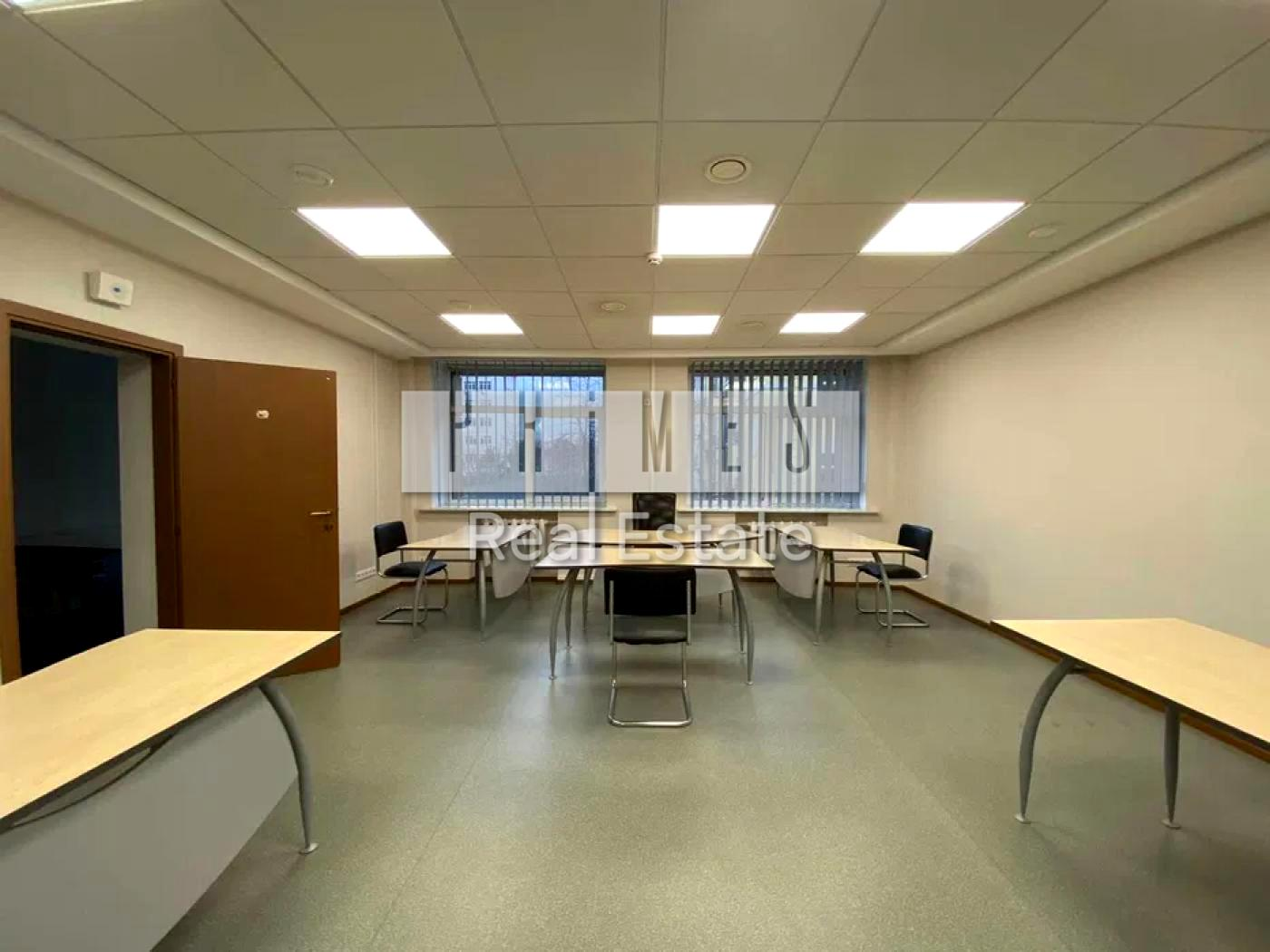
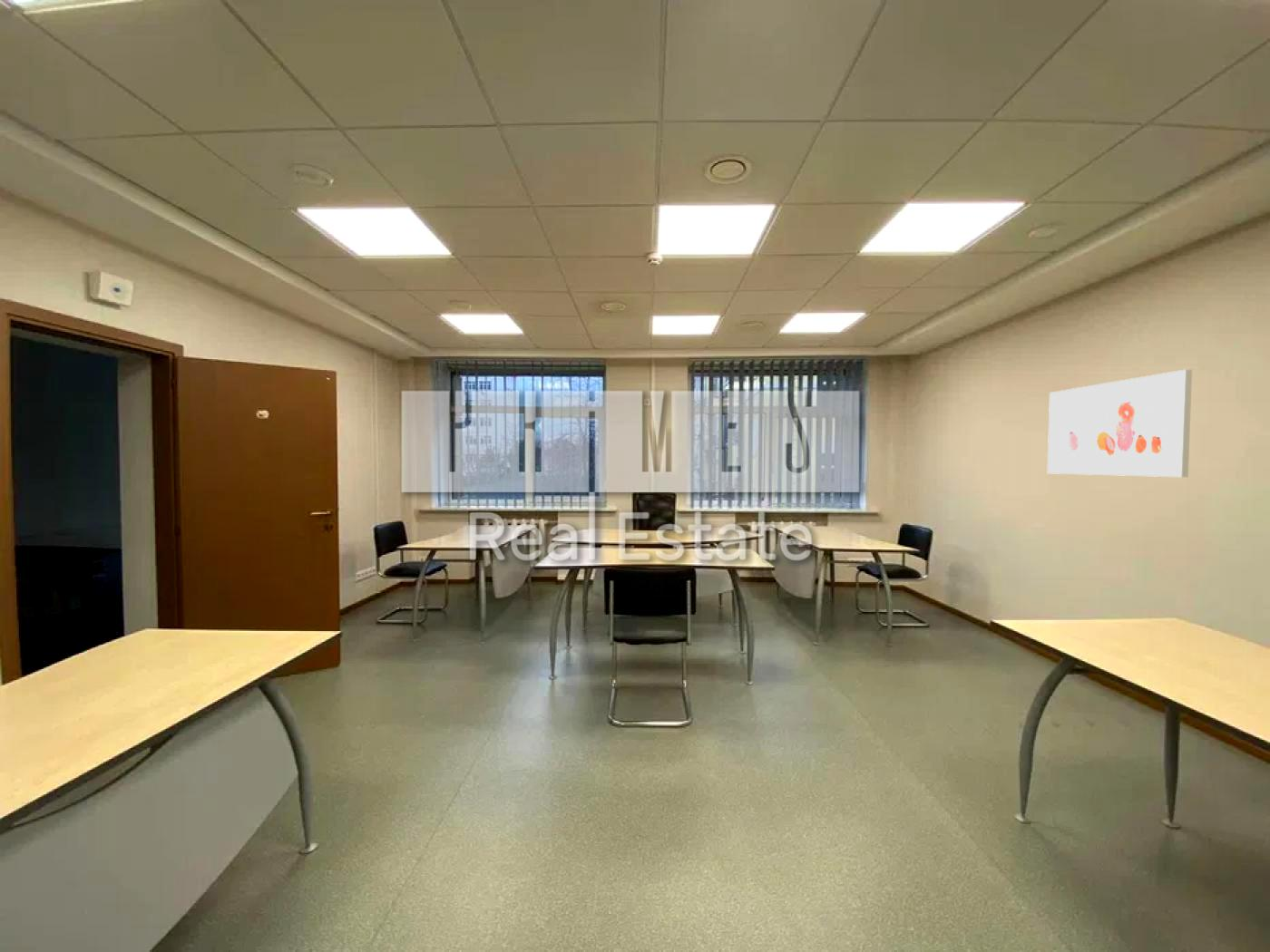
+ wall art [1047,369,1193,478]
